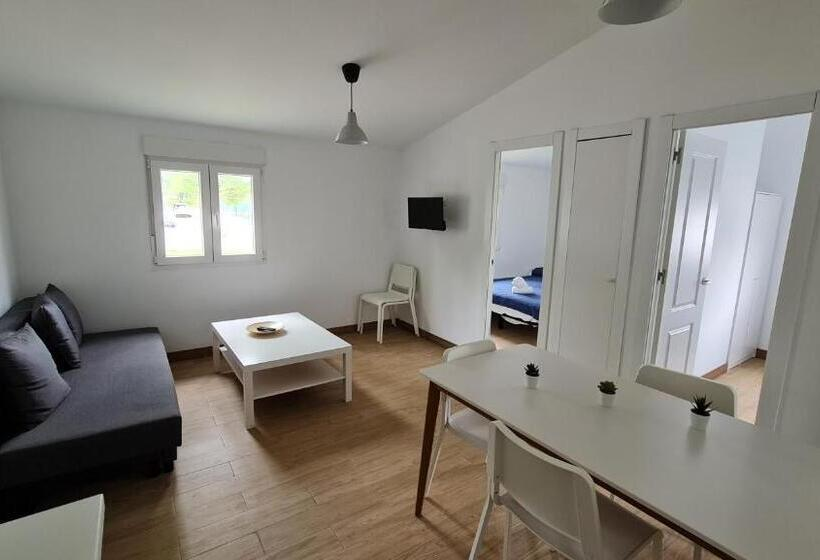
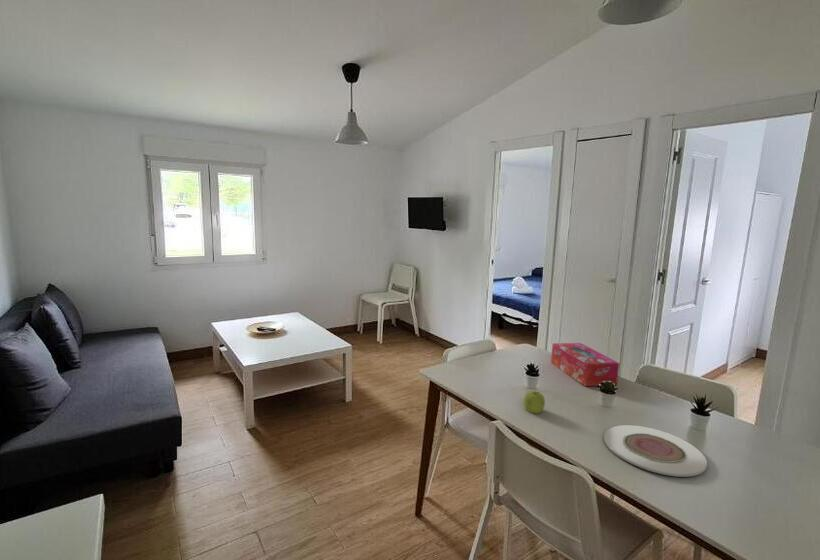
+ plate [603,424,708,478]
+ tissue box [550,342,620,387]
+ fruit [523,390,546,414]
